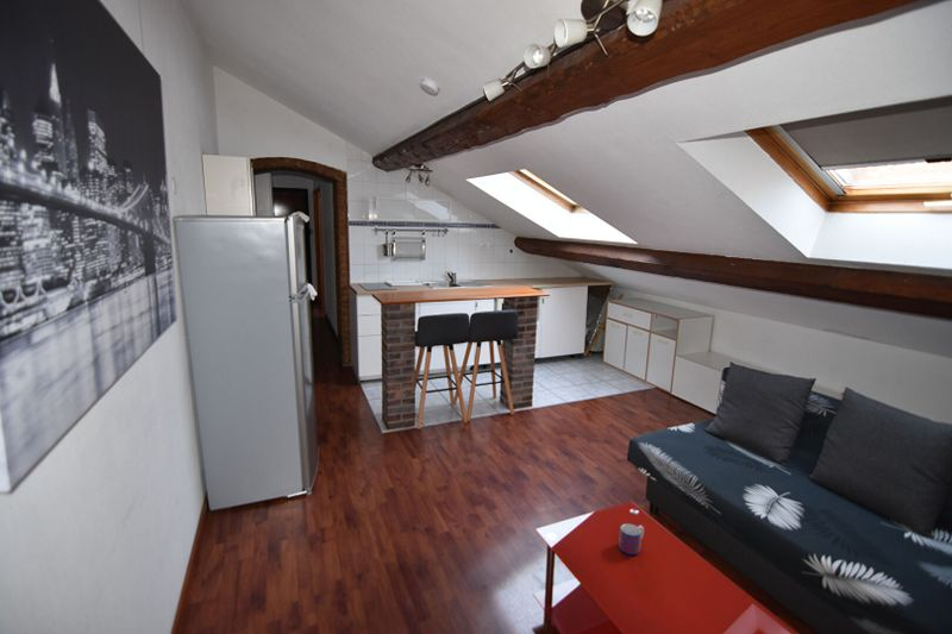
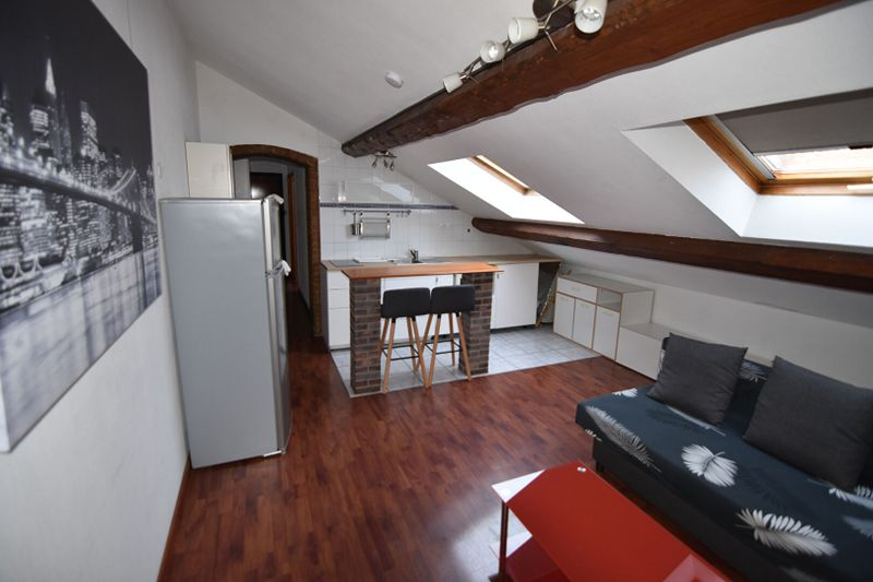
- mug [618,522,645,555]
